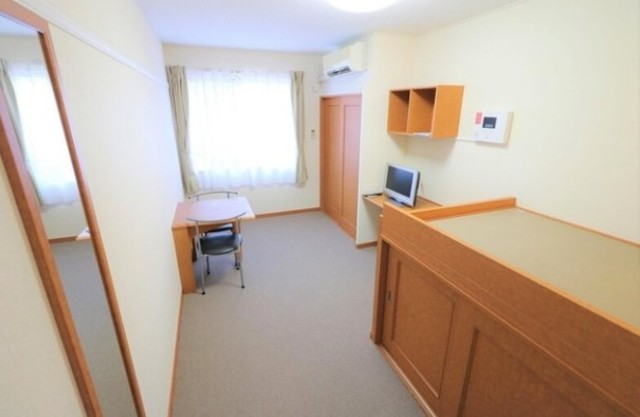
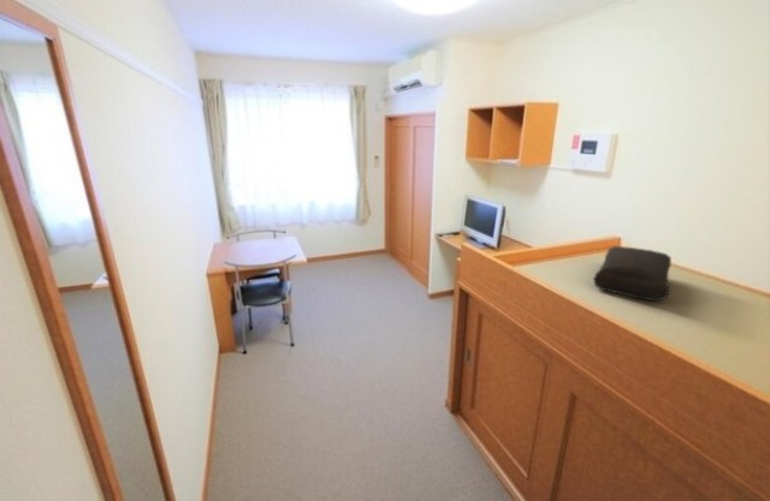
+ cushion [592,245,673,303]
